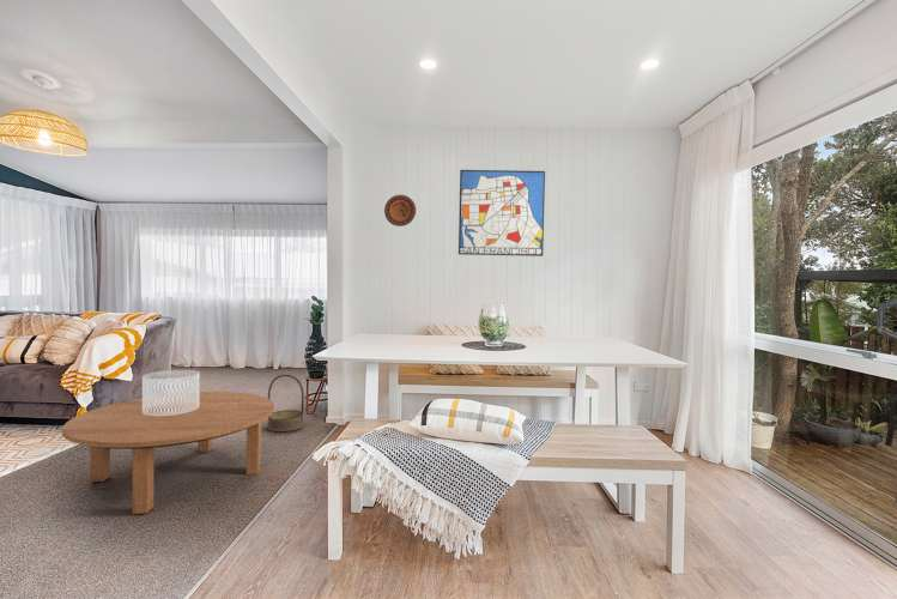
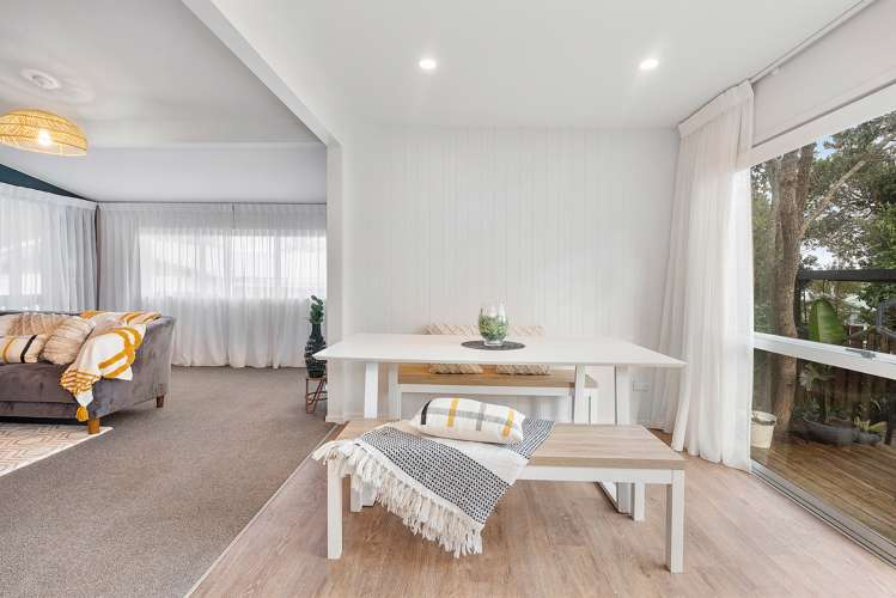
- coffee table [61,391,275,515]
- basket [267,374,305,432]
- decorative bowl [141,369,201,416]
- decorative plate [383,194,417,228]
- wall art [457,169,546,258]
